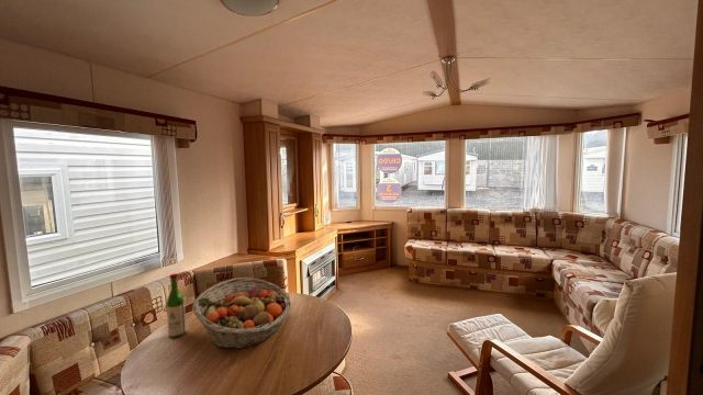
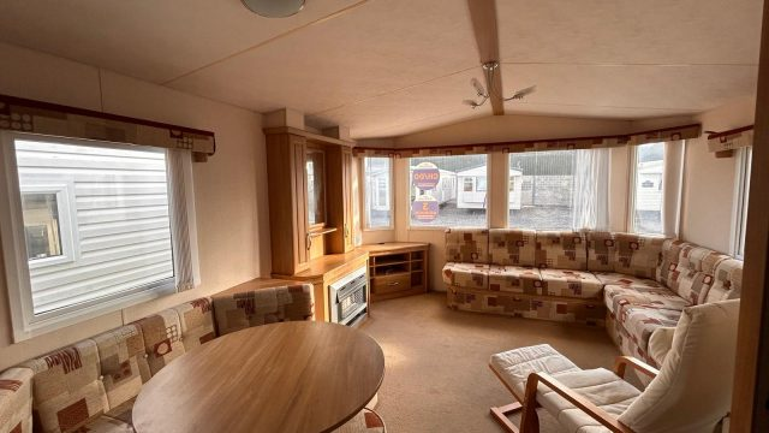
- wine bottle [166,273,187,339]
- fruit basket [191,276,292,350]
